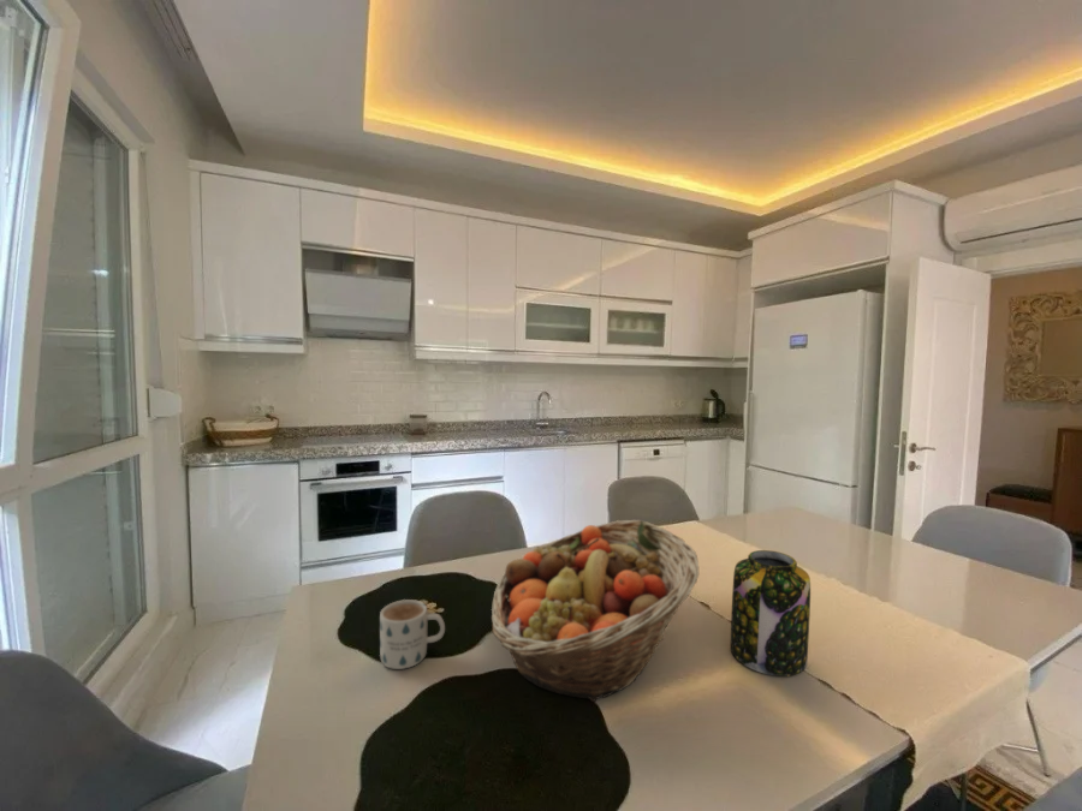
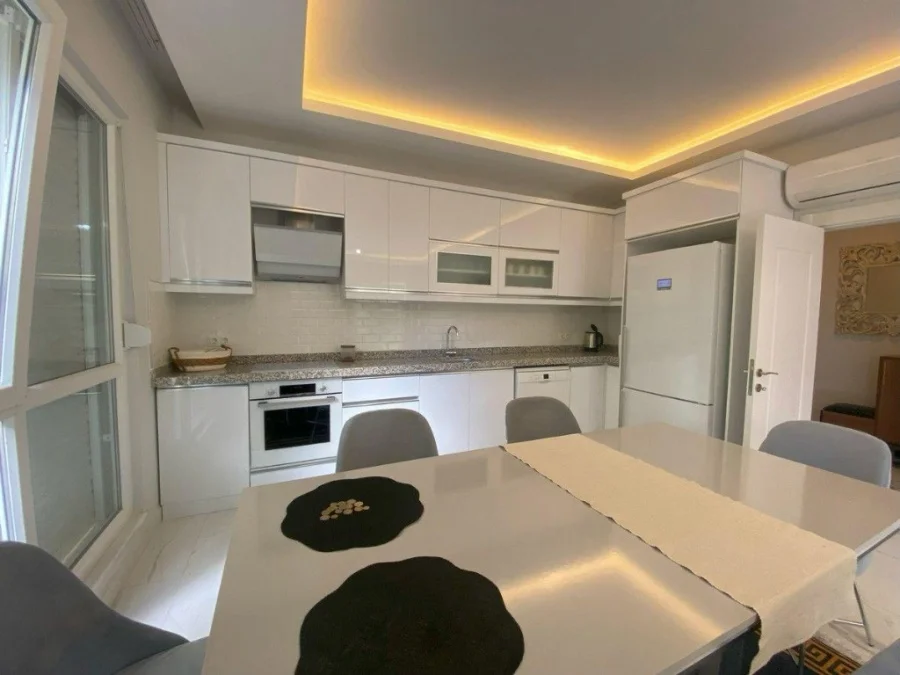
- mug [379,598,446,670]
- jar [730,549,812,678]
- fruit basket [491,519,701,703]
